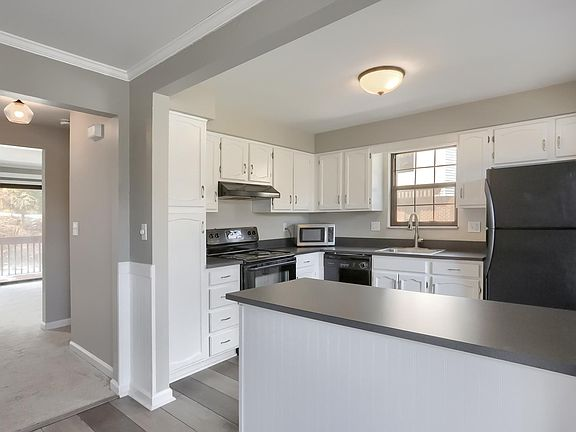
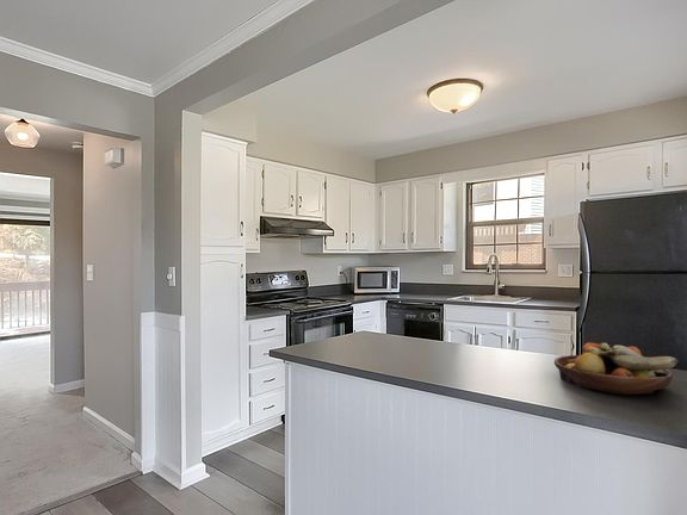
+ fruit bowl [553,342,679,396]
